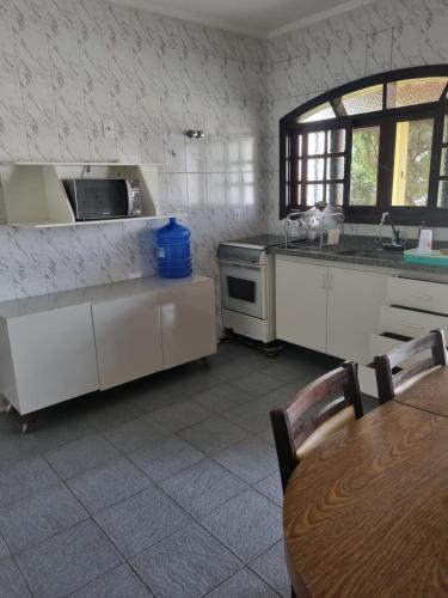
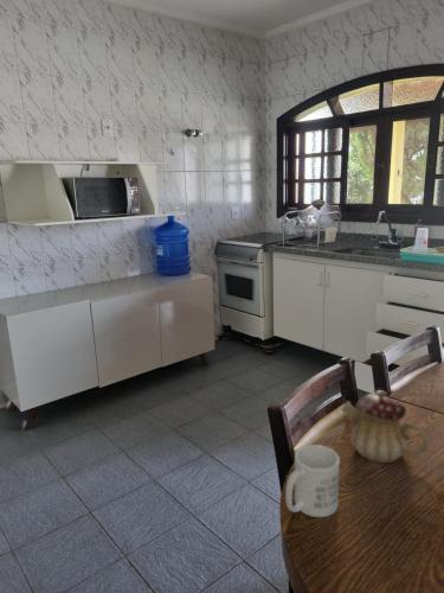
+ mug [284,444,341,518]
+ teapot [341,389,431,465]
